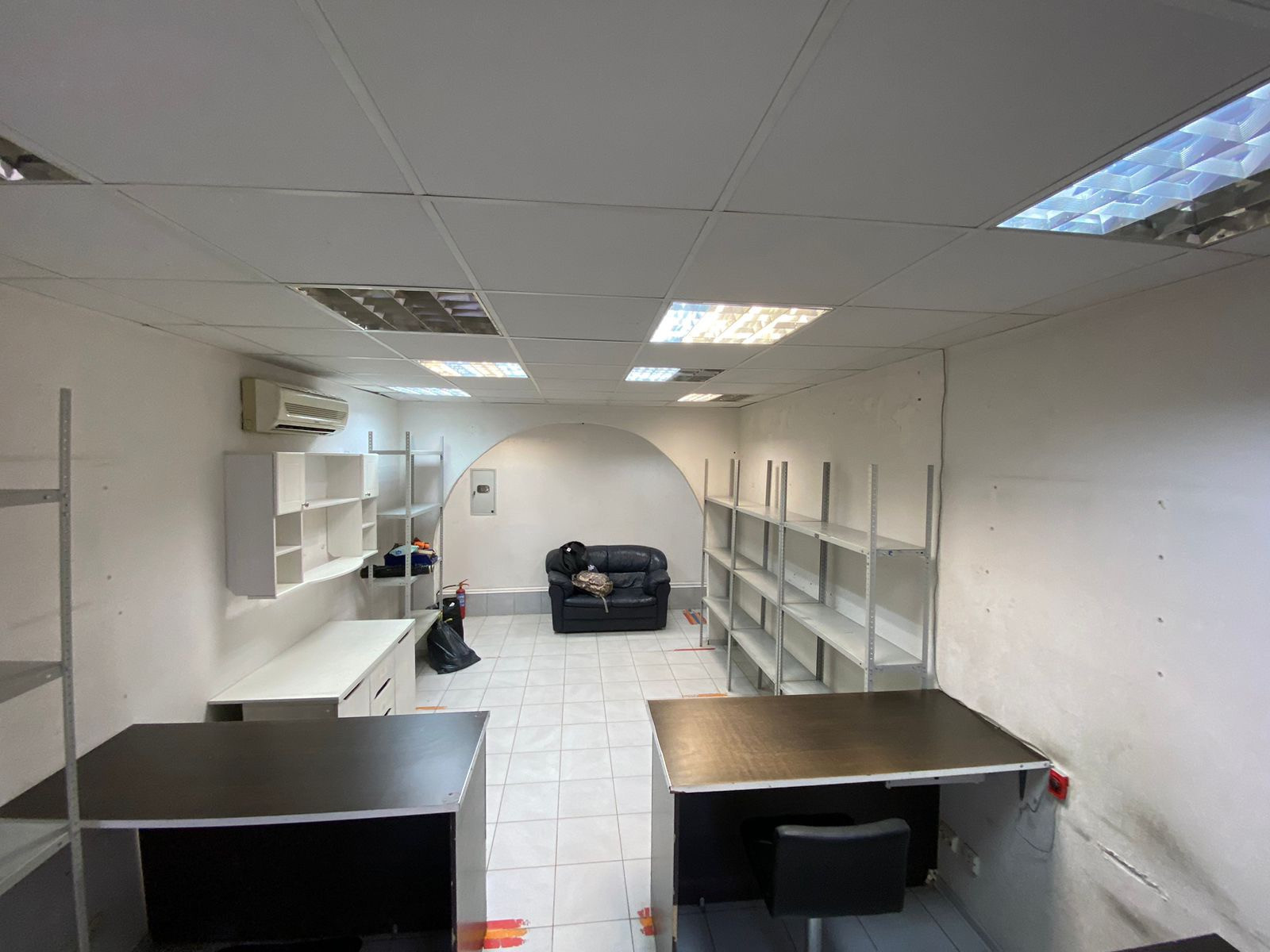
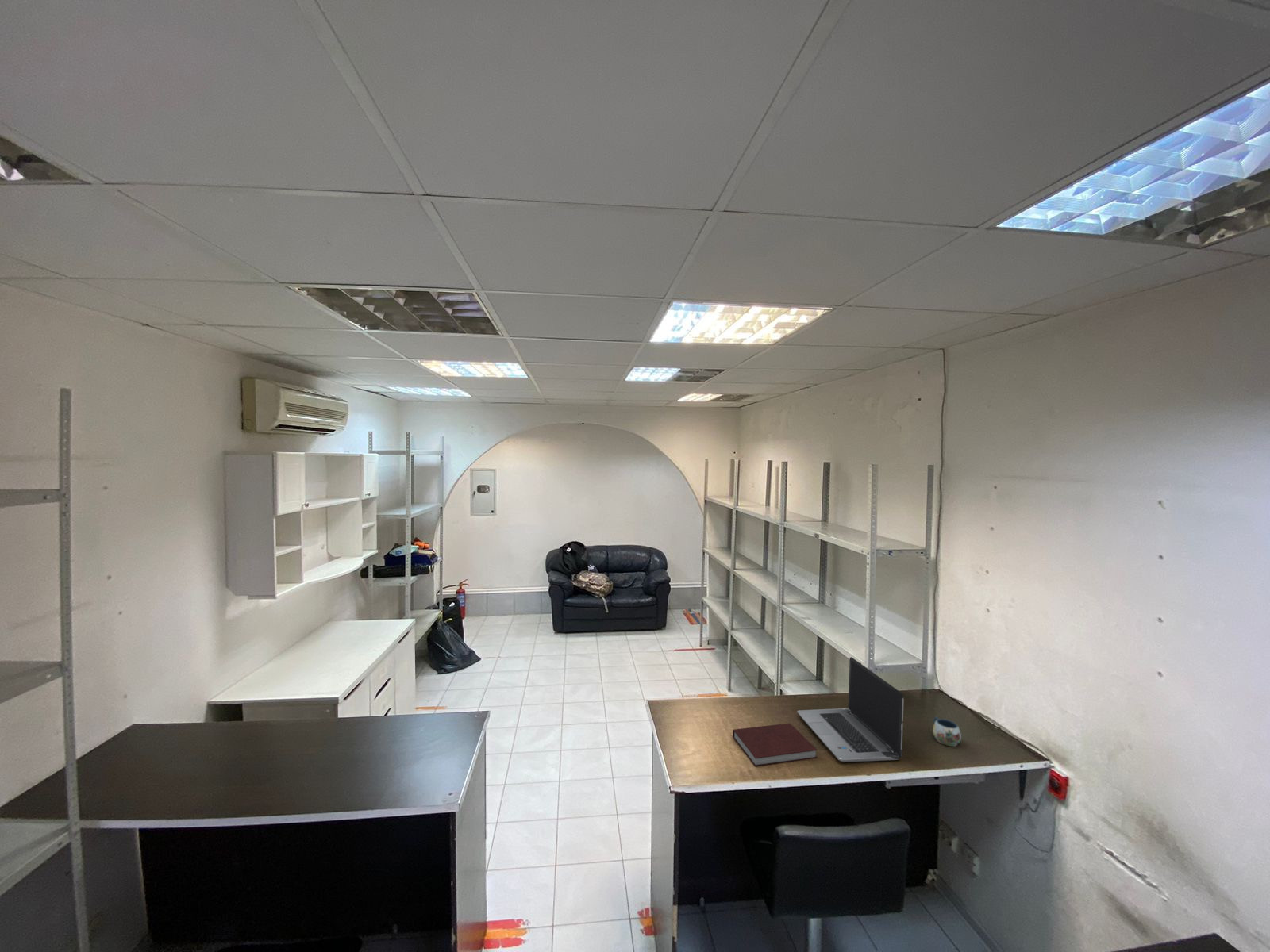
+ mug [932,716,962,747]
+ laptop computer [797,656,905,763]
+ notebook [732,723,818,767]
